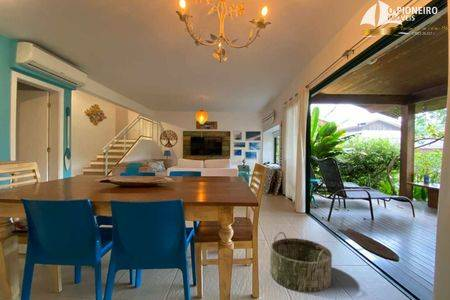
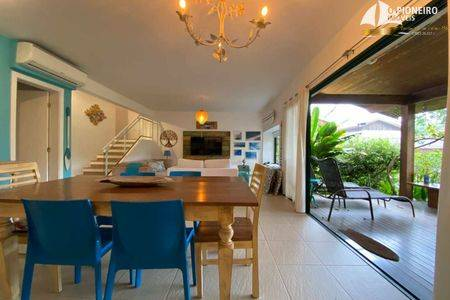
- basket [269,231,333,293]
